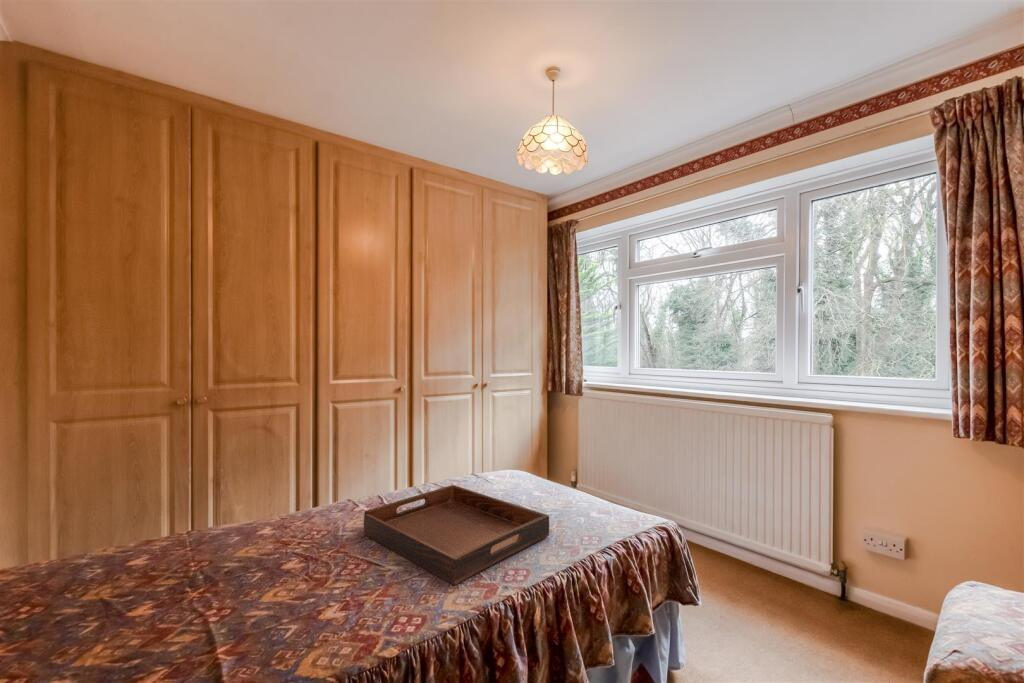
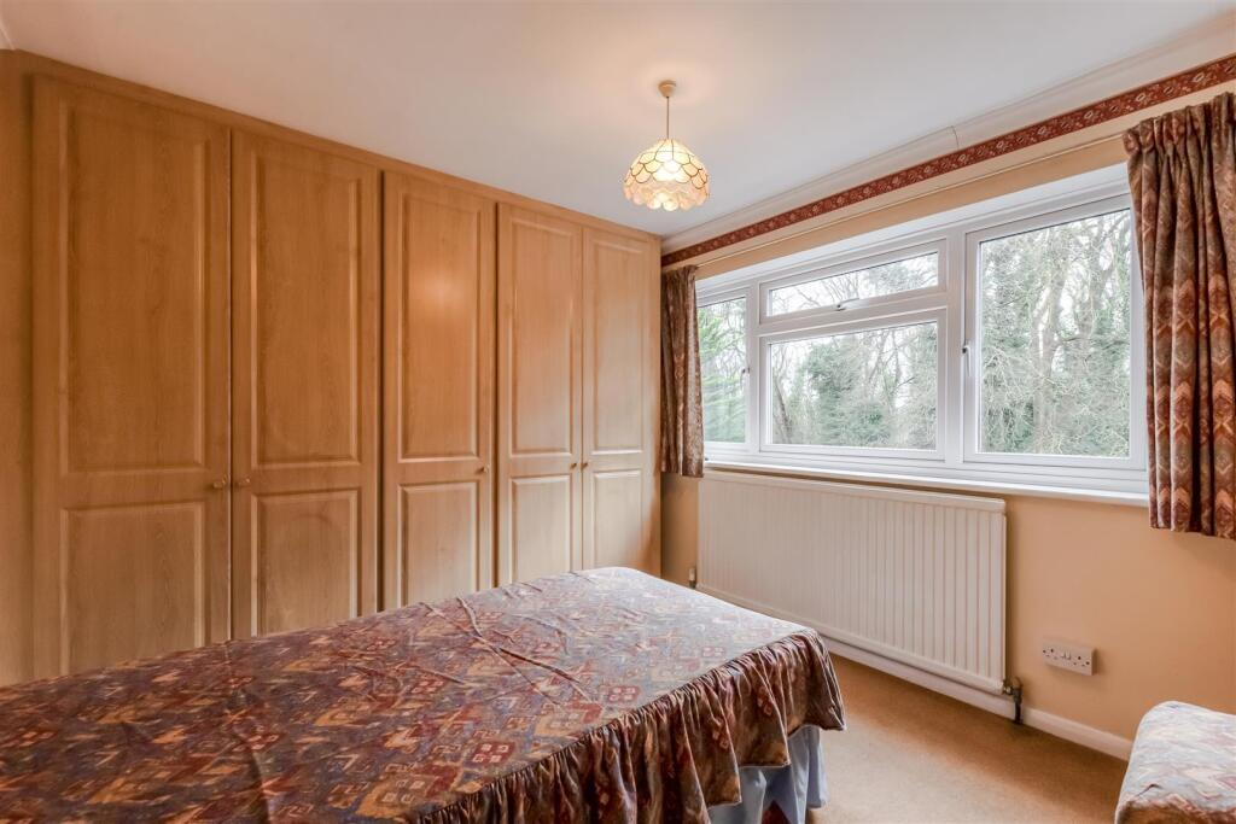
- serving tray [363,484,550,586]
